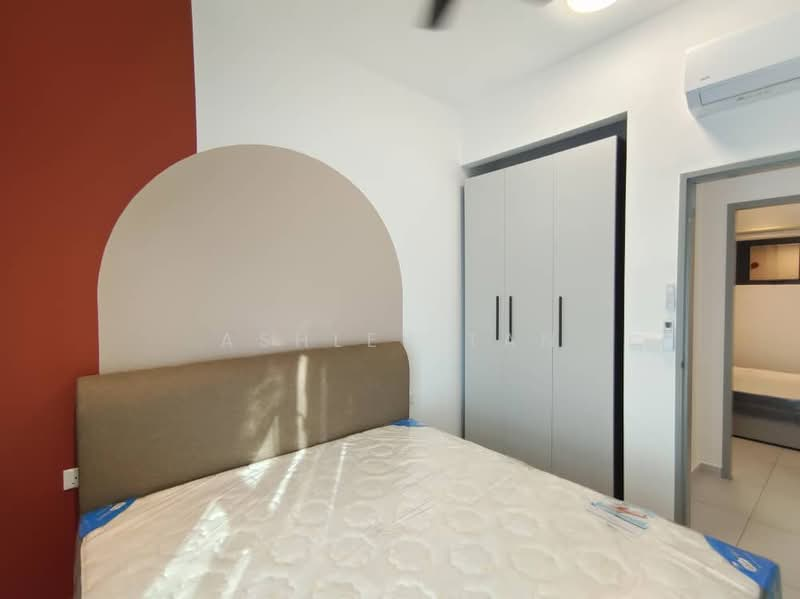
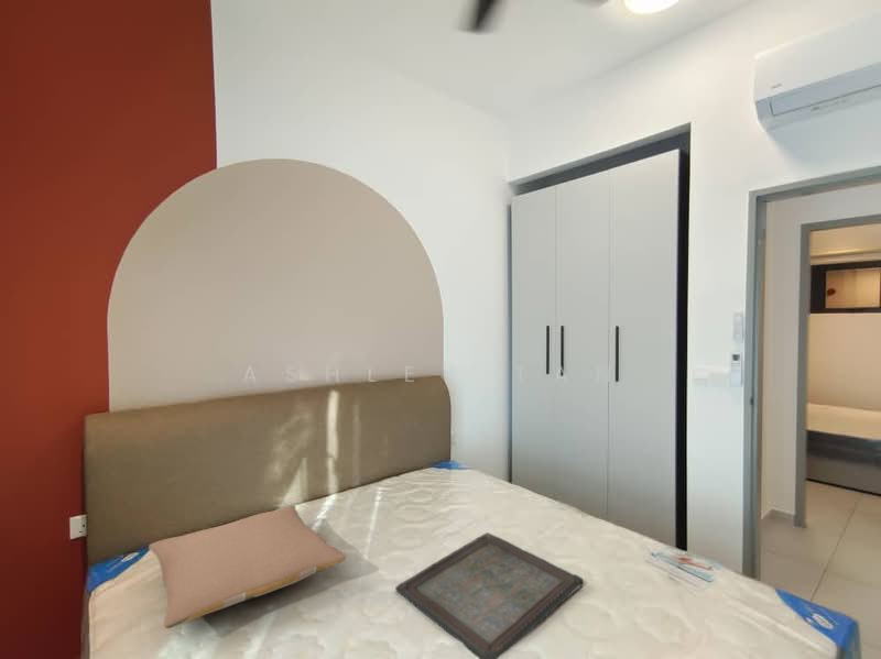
+ serving tray [394,531,585,659]
+ pillow [148,504,347,629]
